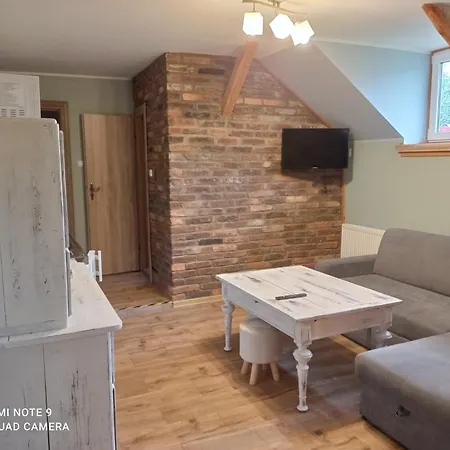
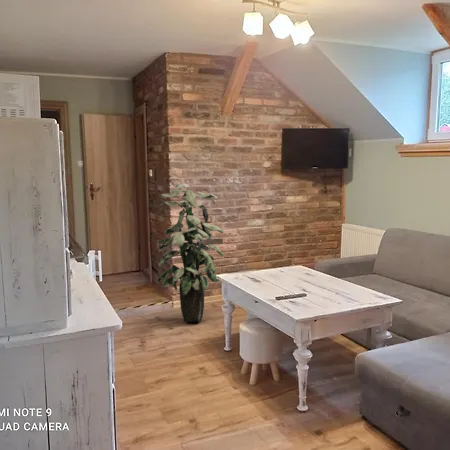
+ indoor plant [156,183,225,323]
